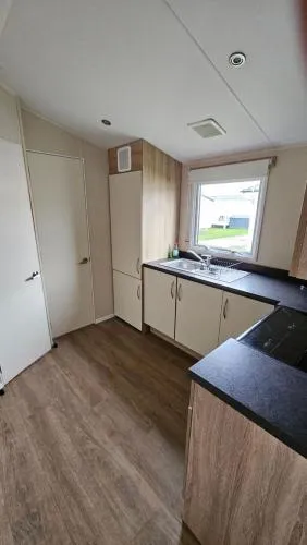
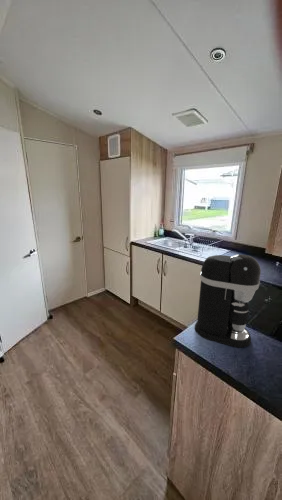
+ coffee maker [194,254,262,349]
